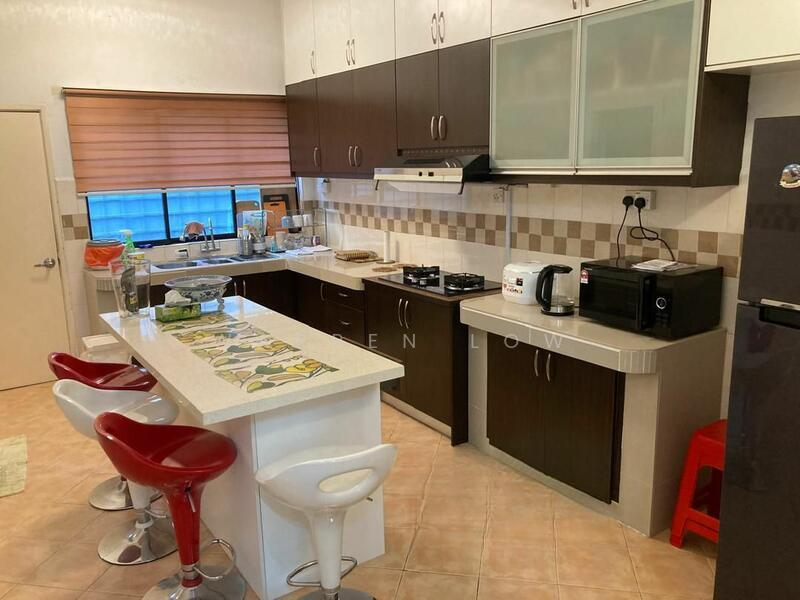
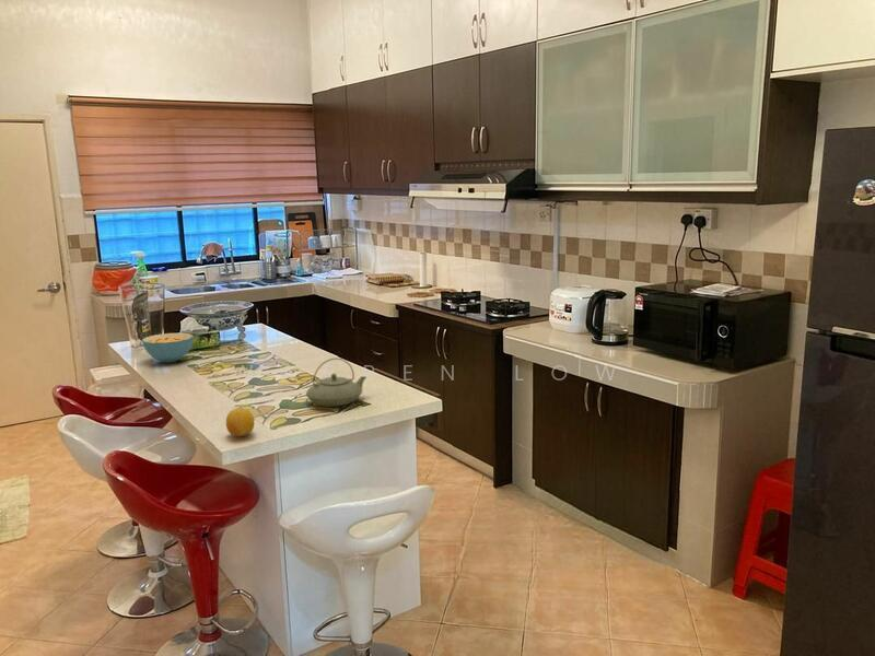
+ teapot [305,358,368,408]
+ cereal bowl [141,332,195,363]
+ fruit [225,407,255,437]
